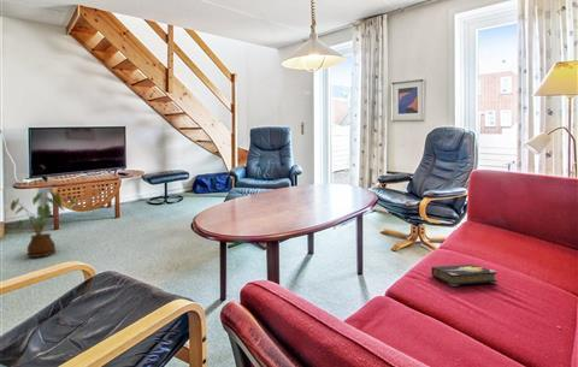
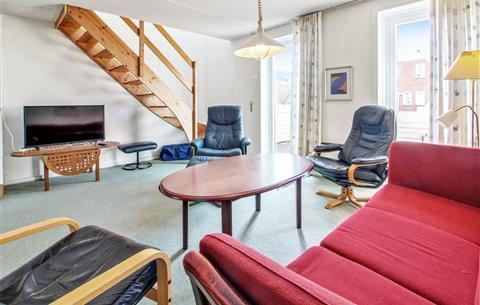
- house plant [10,191,77,259]
- hardback book [430,264,499,288]
